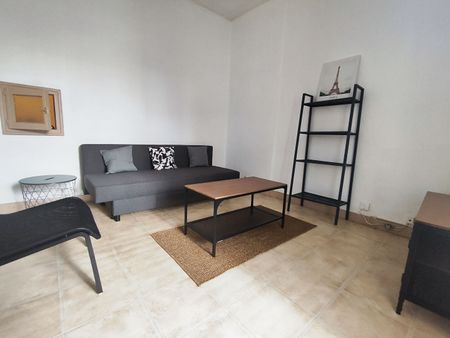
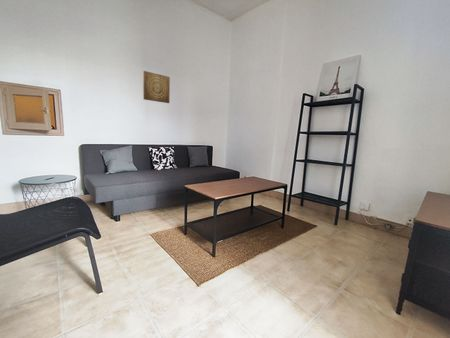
+ wall art [142,70,171,104]
